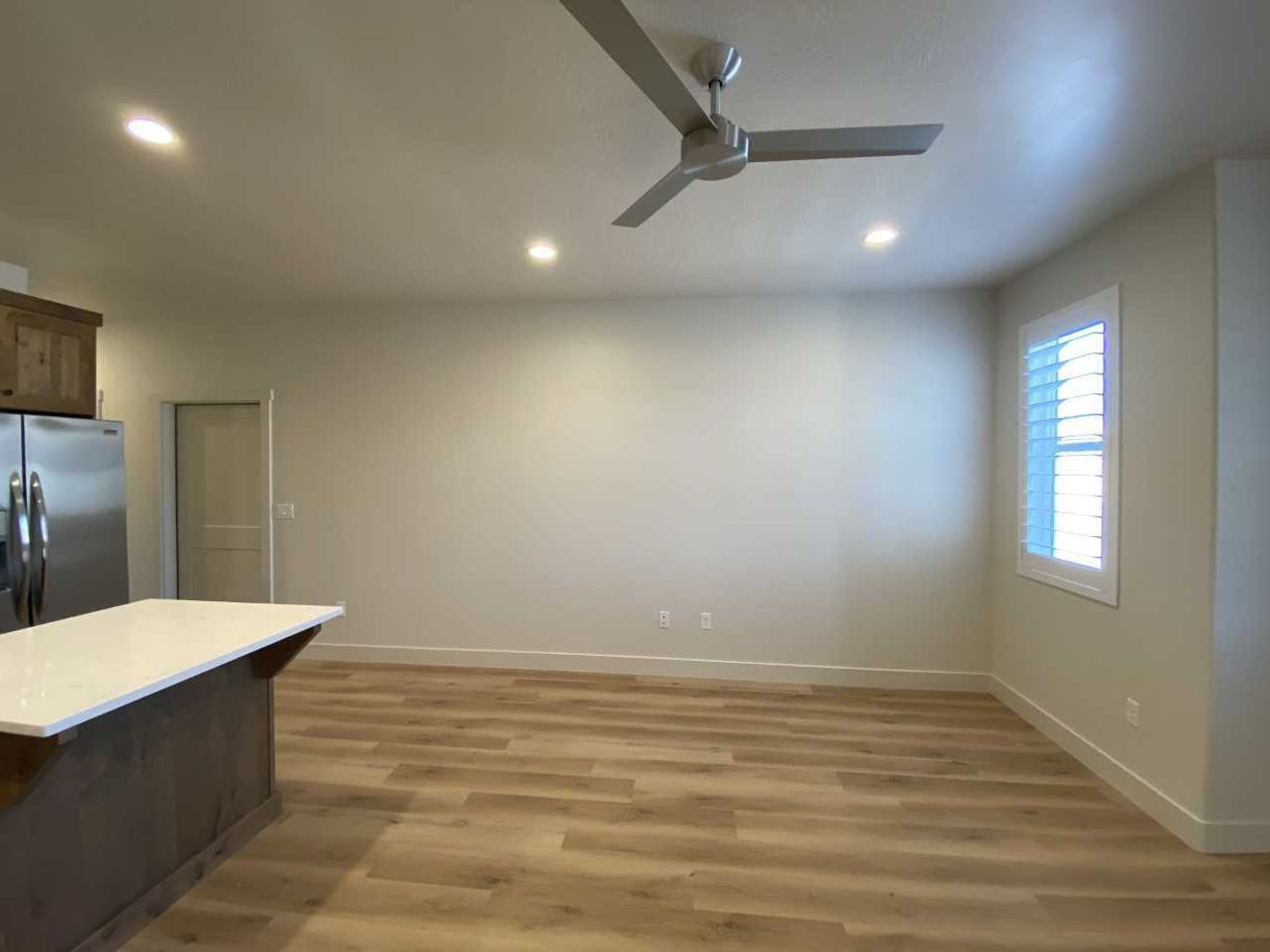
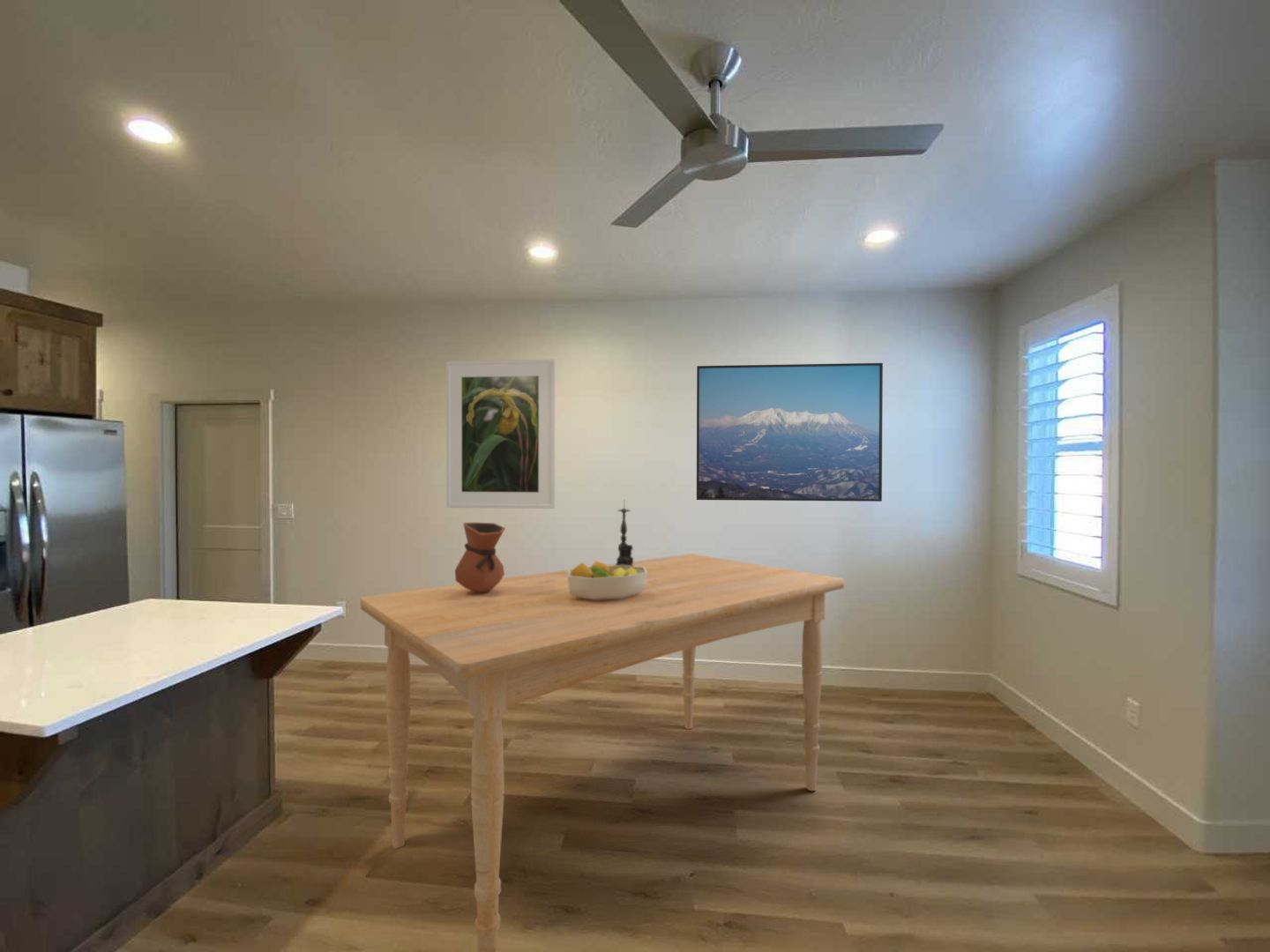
+ fruit bowl [567,561,647,601]
+ vase [454,522,506,592]
+ dining table [360,554,845,952]
+ candle holder [615,498,634,566]
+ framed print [696,362,884,502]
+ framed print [445,359,556,509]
